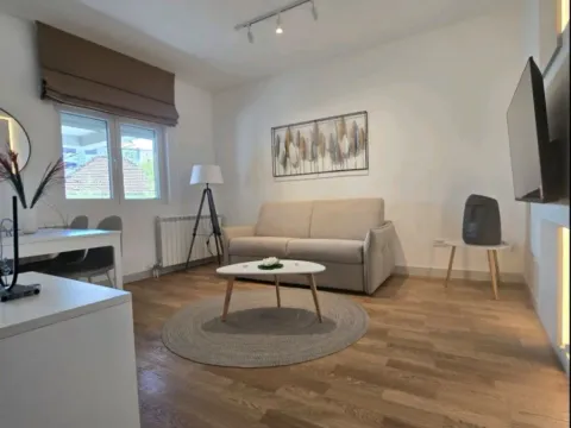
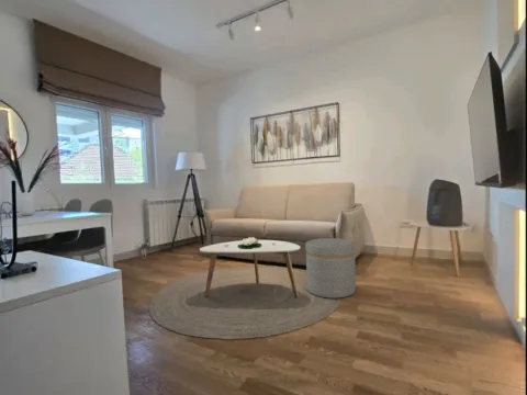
+ ottoman [305,237,357,300]
